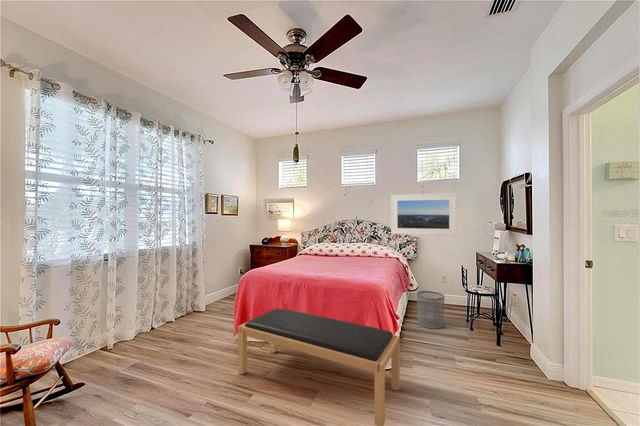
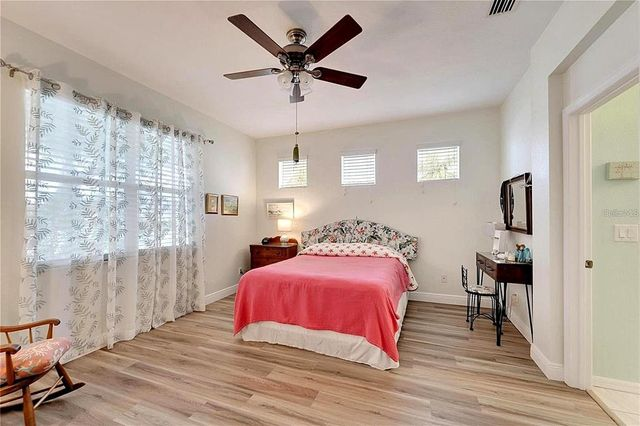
- waste bin [416,290,445,330]
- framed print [390,192,457,236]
- bench [237,307,401,426]
